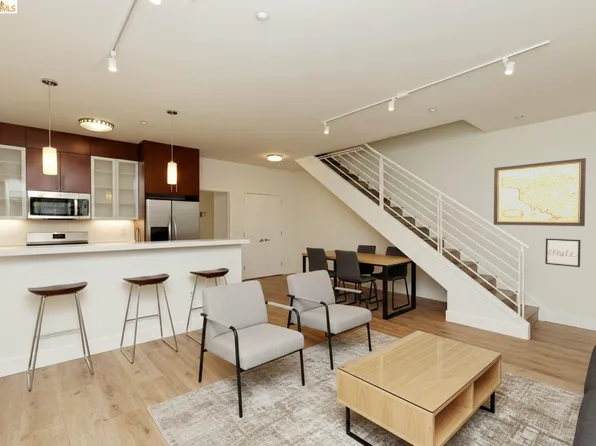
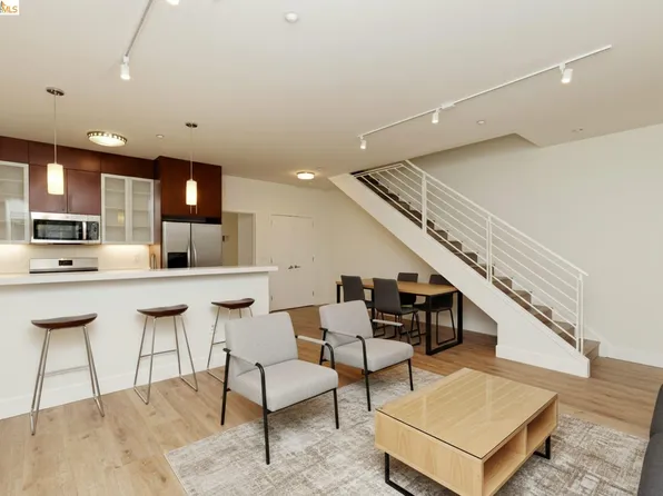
- wall art [544,238,582,268]
- wall art [493,157,587,227]
